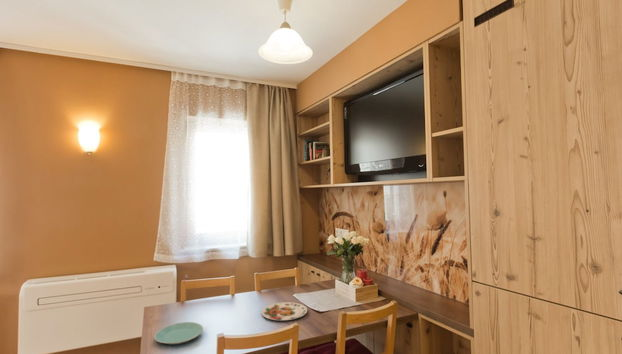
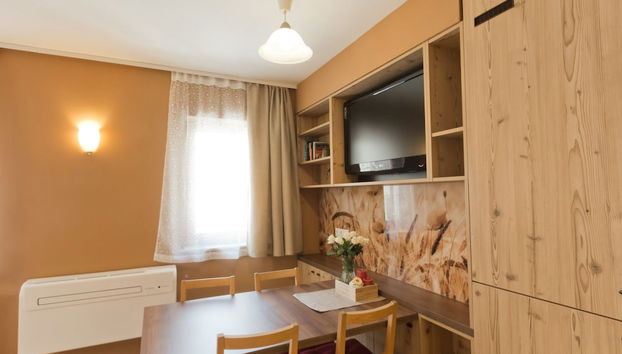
- plate [153,321,204,345]
- plate [260,301,308,321]
